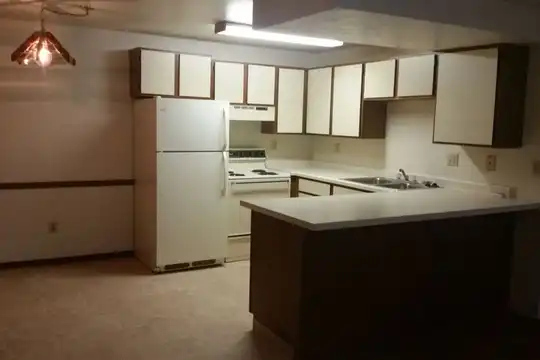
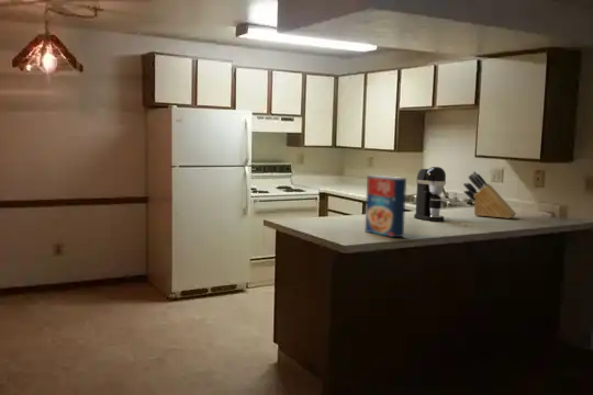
+ cereal box [363,174,407,238]
+ knife block [462,171,517,219]
+ coffee maker [413,166,447,222]
